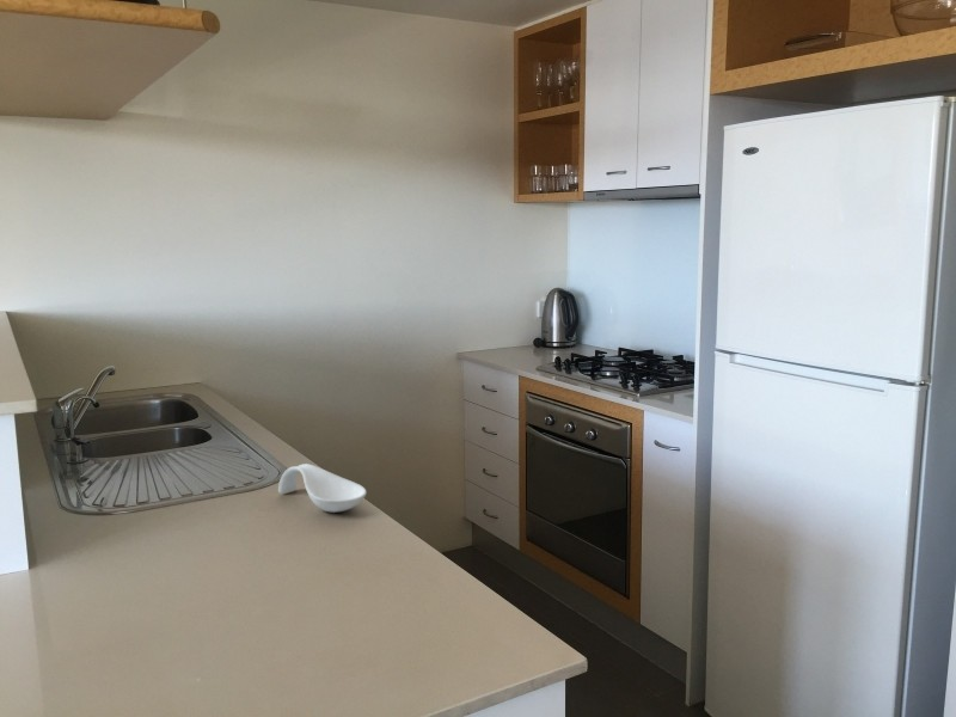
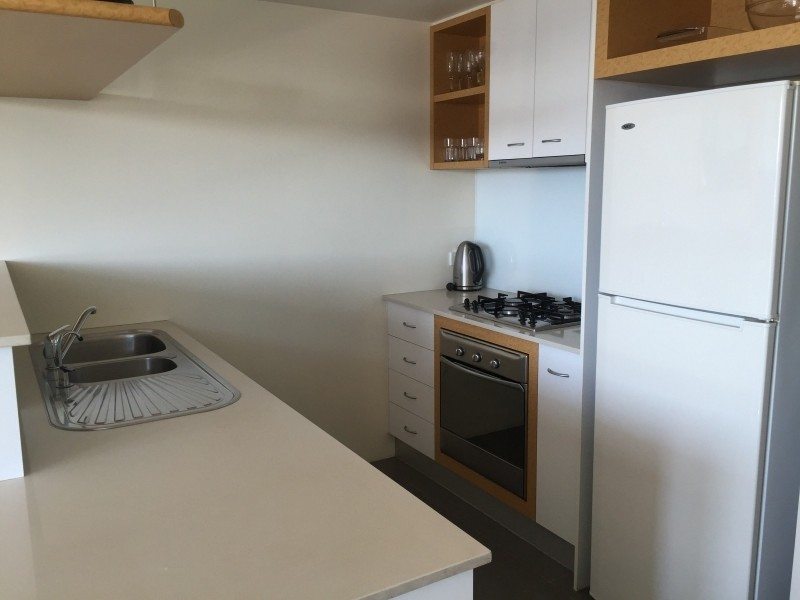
- spoon rest [277,462,367,514]
